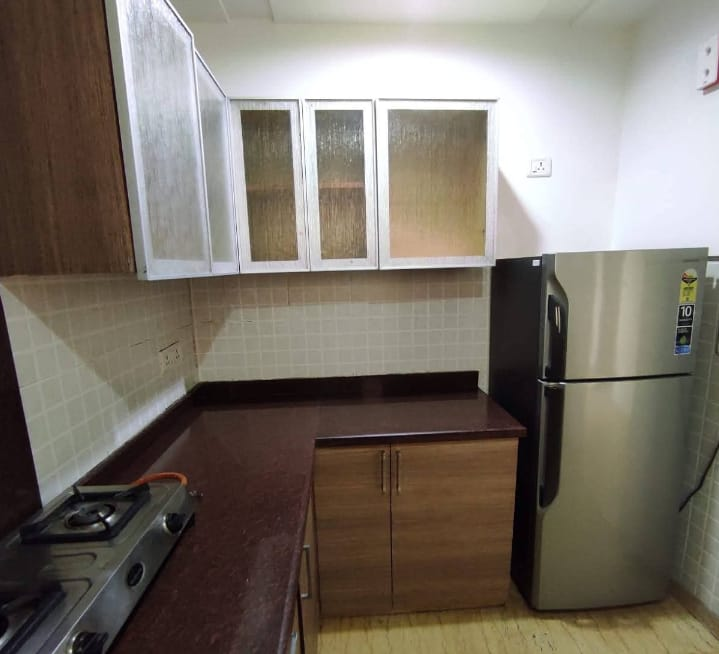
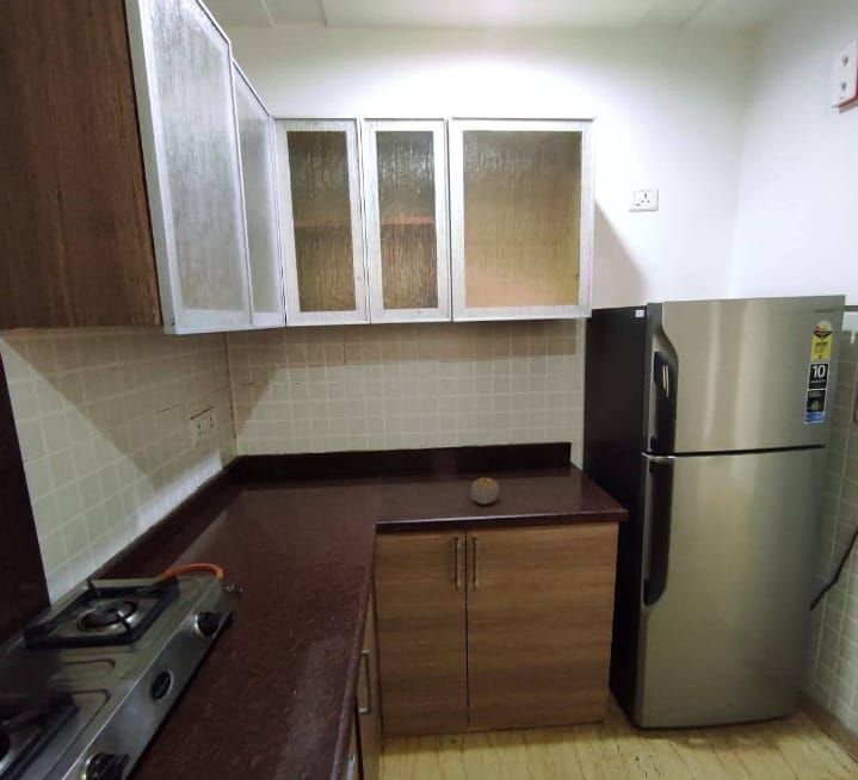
+ fruit [470,477,500,506]
